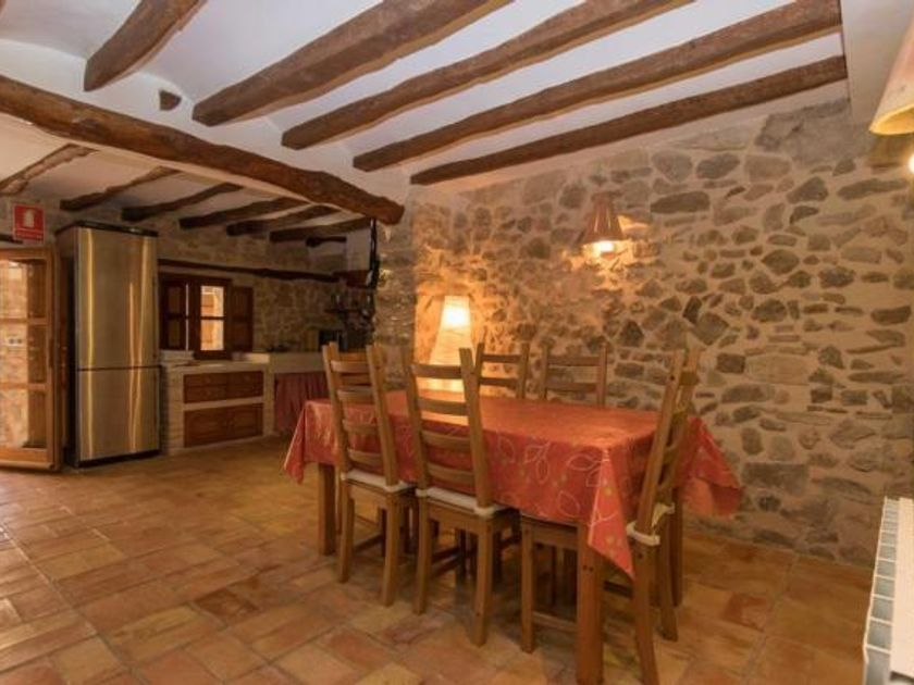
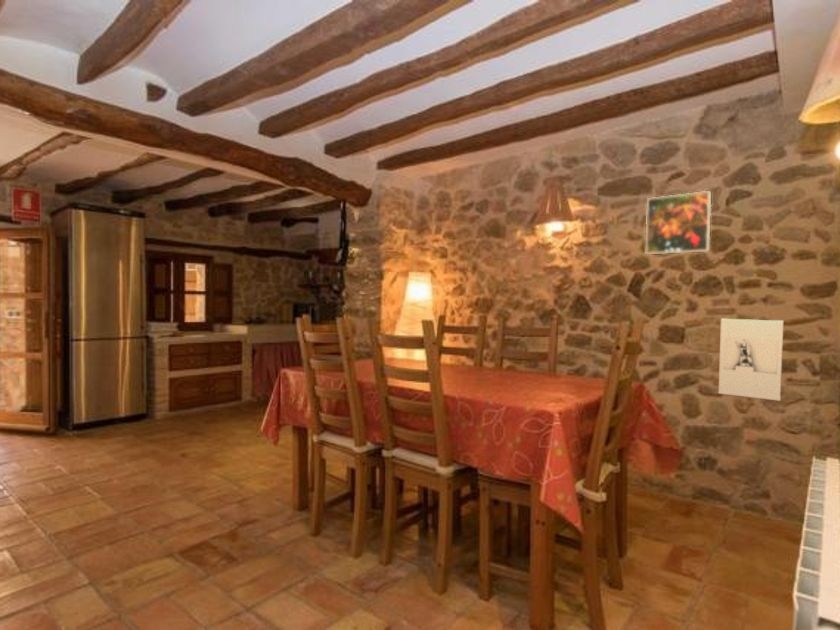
+ wall sculpture [717,317,785,402]
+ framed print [645,190,712,255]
